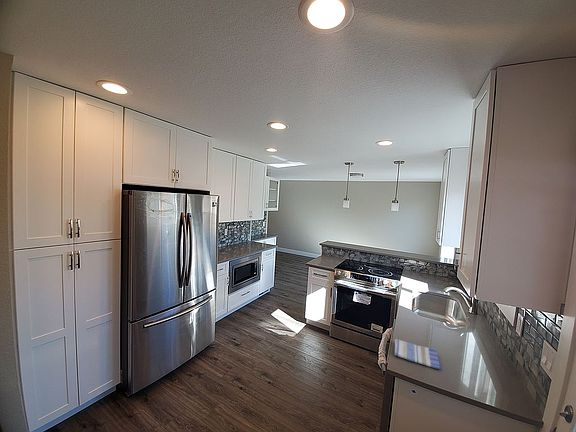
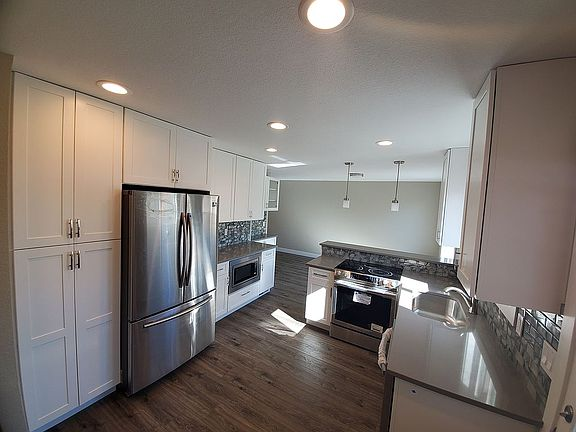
- dish towel [394,338,442,370]
